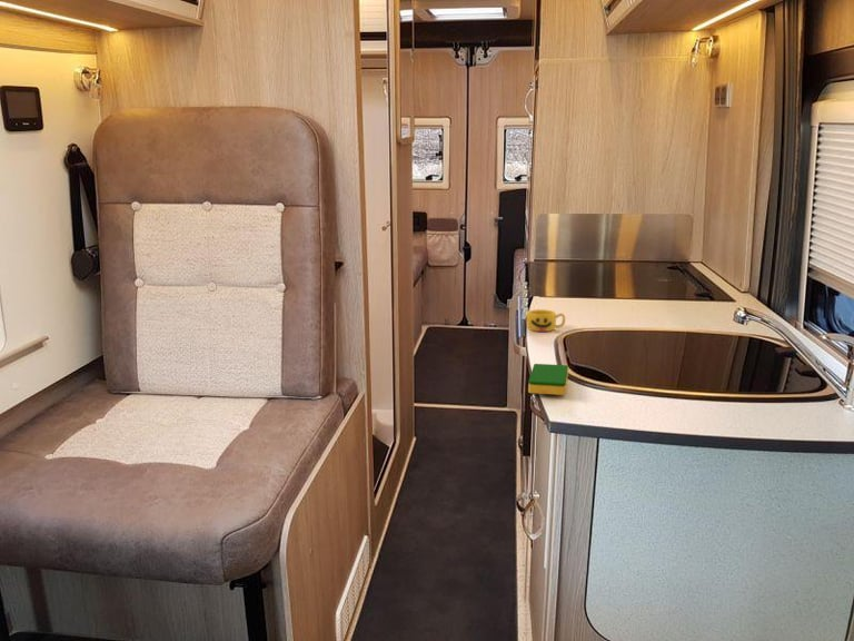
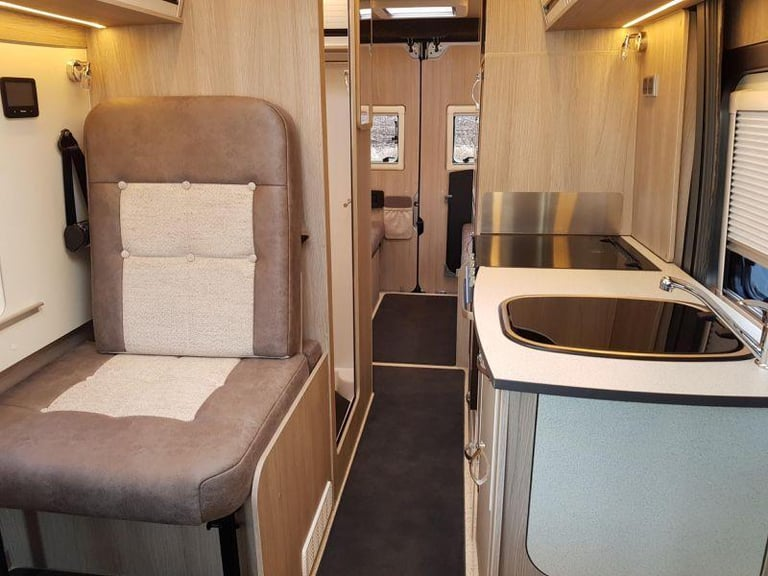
- cup [525,308,566,333]
- dish sponge [527,363,569,396]
